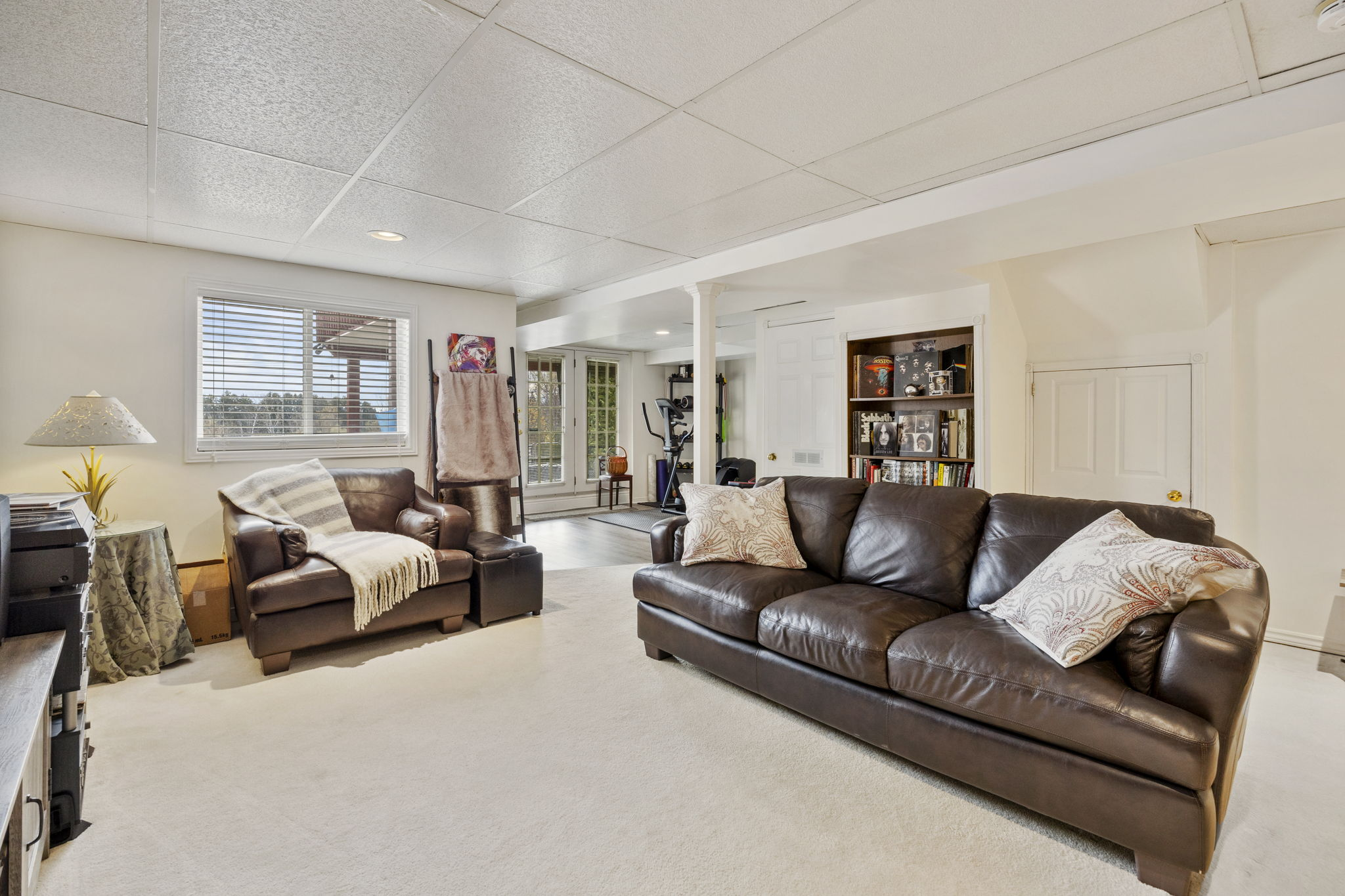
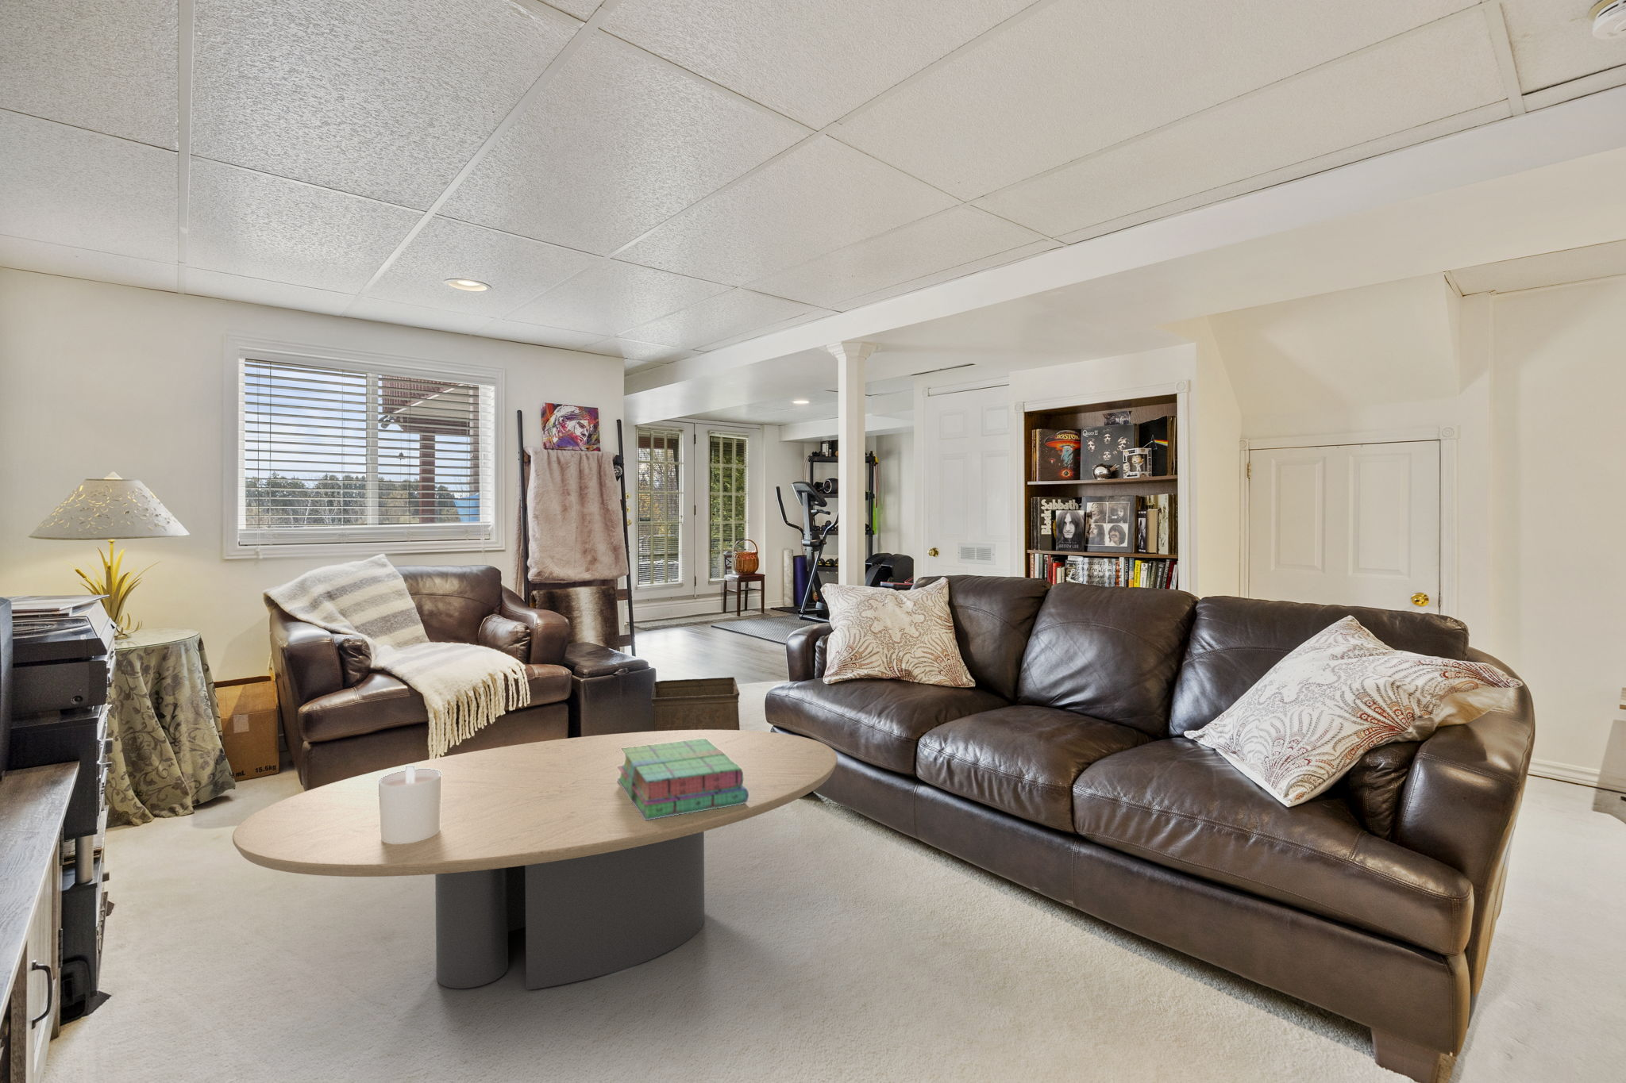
+ coffee table [232,729,839,990]
+ candle [378,766,441,844]
+ storage bin [650,677,741,731]
+ stack of books [617,739,748,820]
